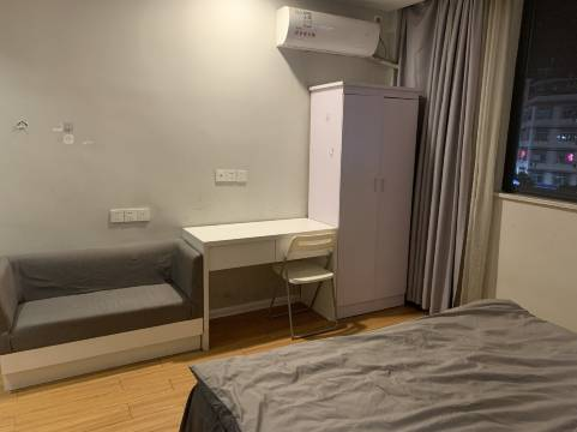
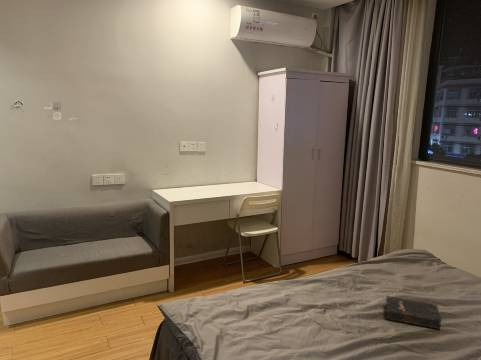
+ hardback book [384,295,442,330]
